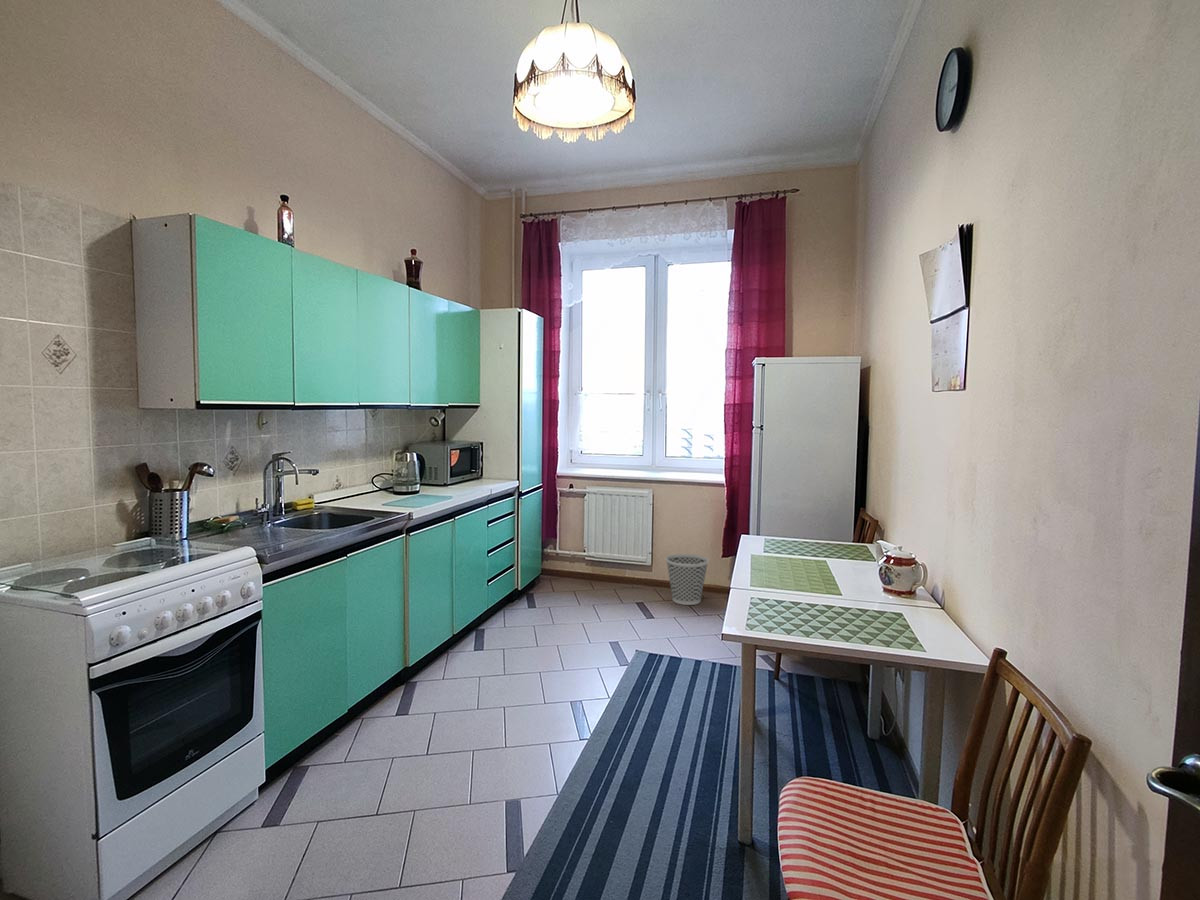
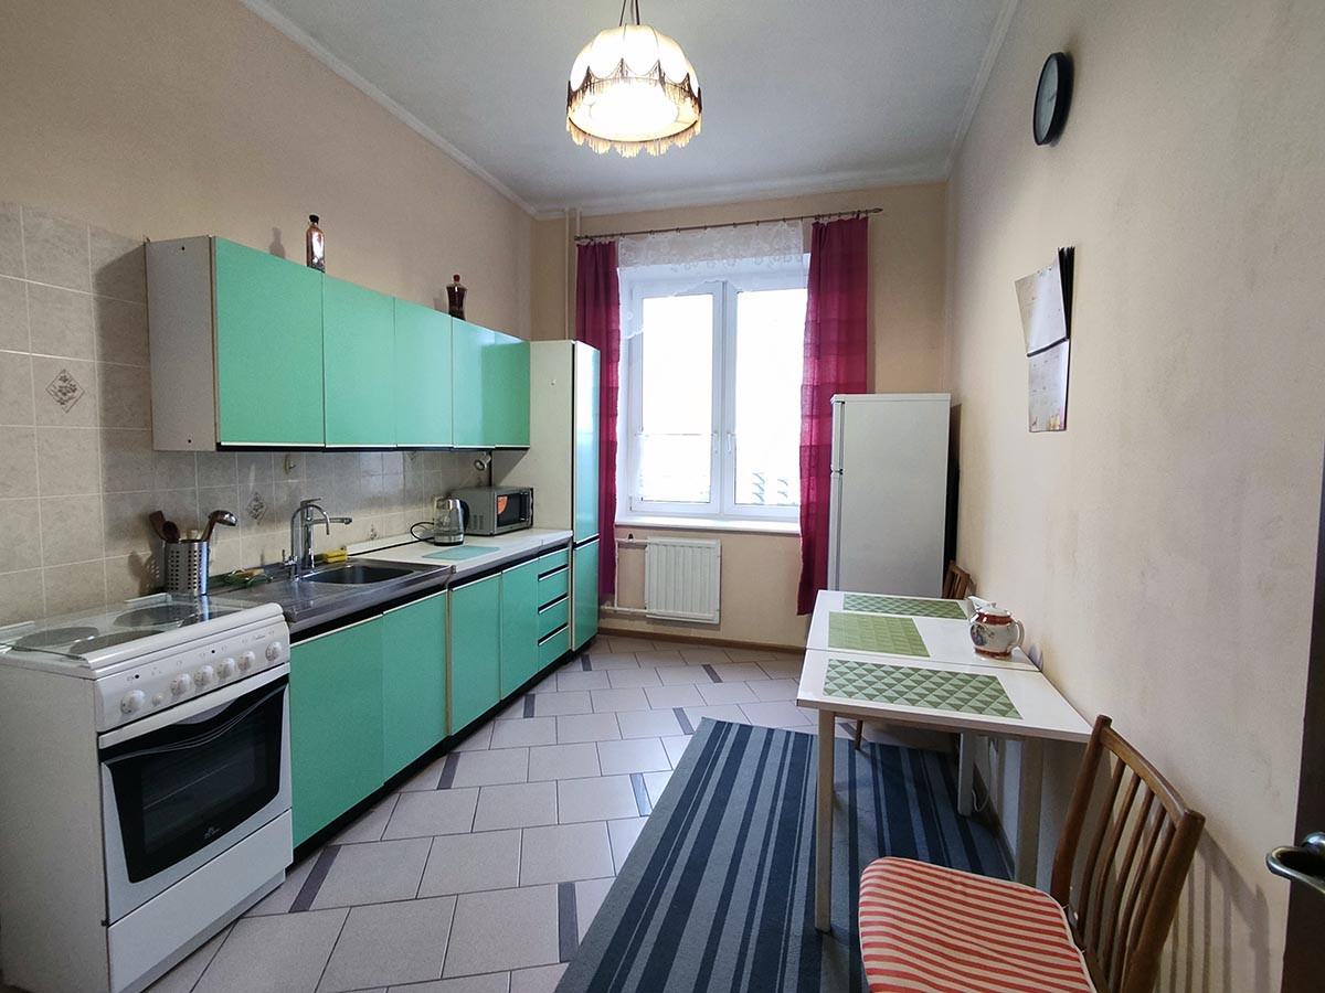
- wastebasket [665,553,710,606]
